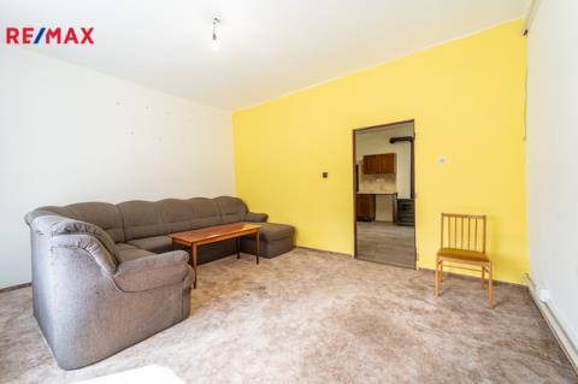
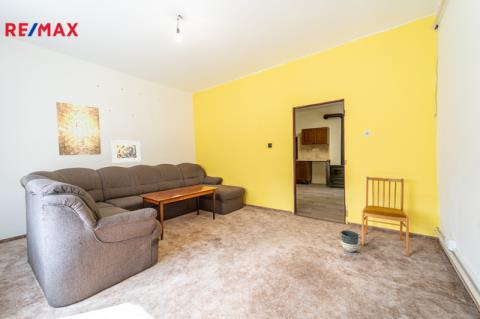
+ planter [340,230,360,253]
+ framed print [111,139,142,164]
+ wall art [55,101,102,156]
